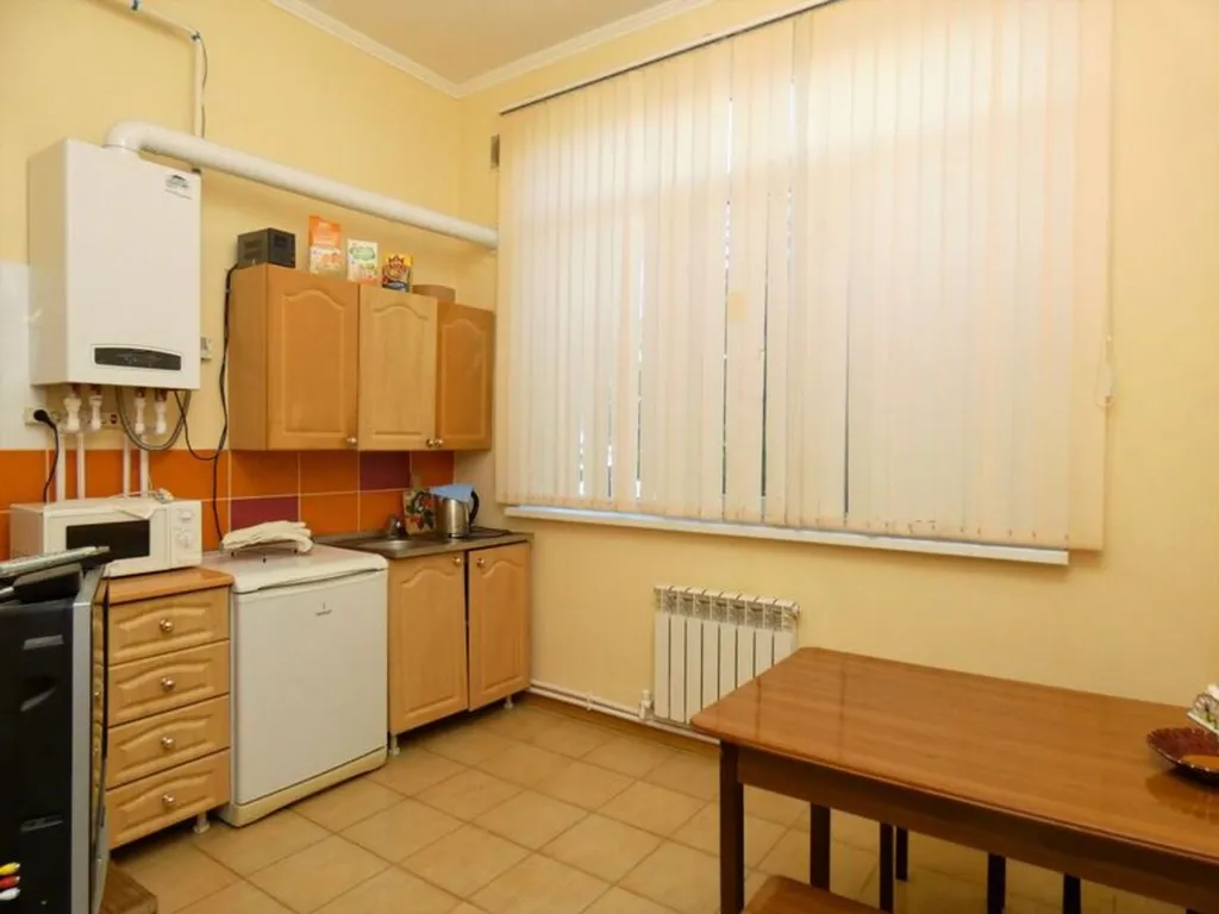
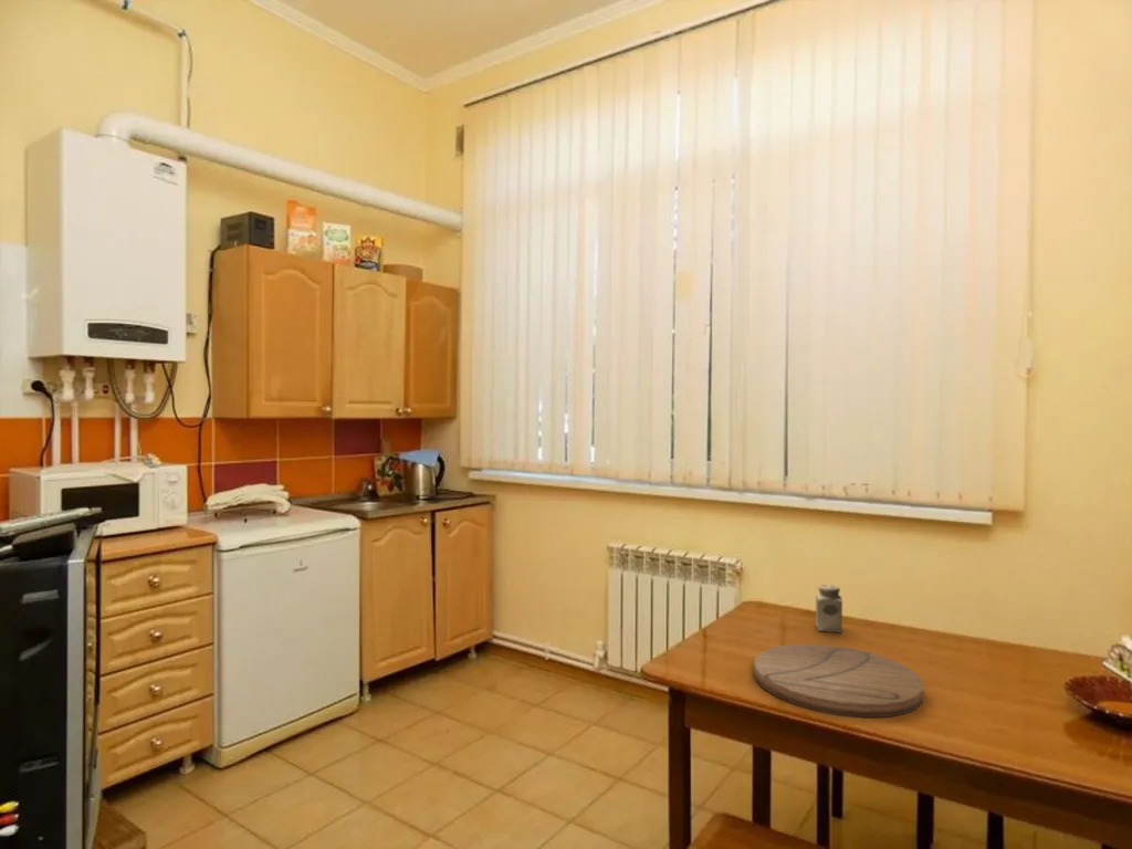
+ salt shaker [815,584,843,633]
+ cutting board [753,643,924,719]
